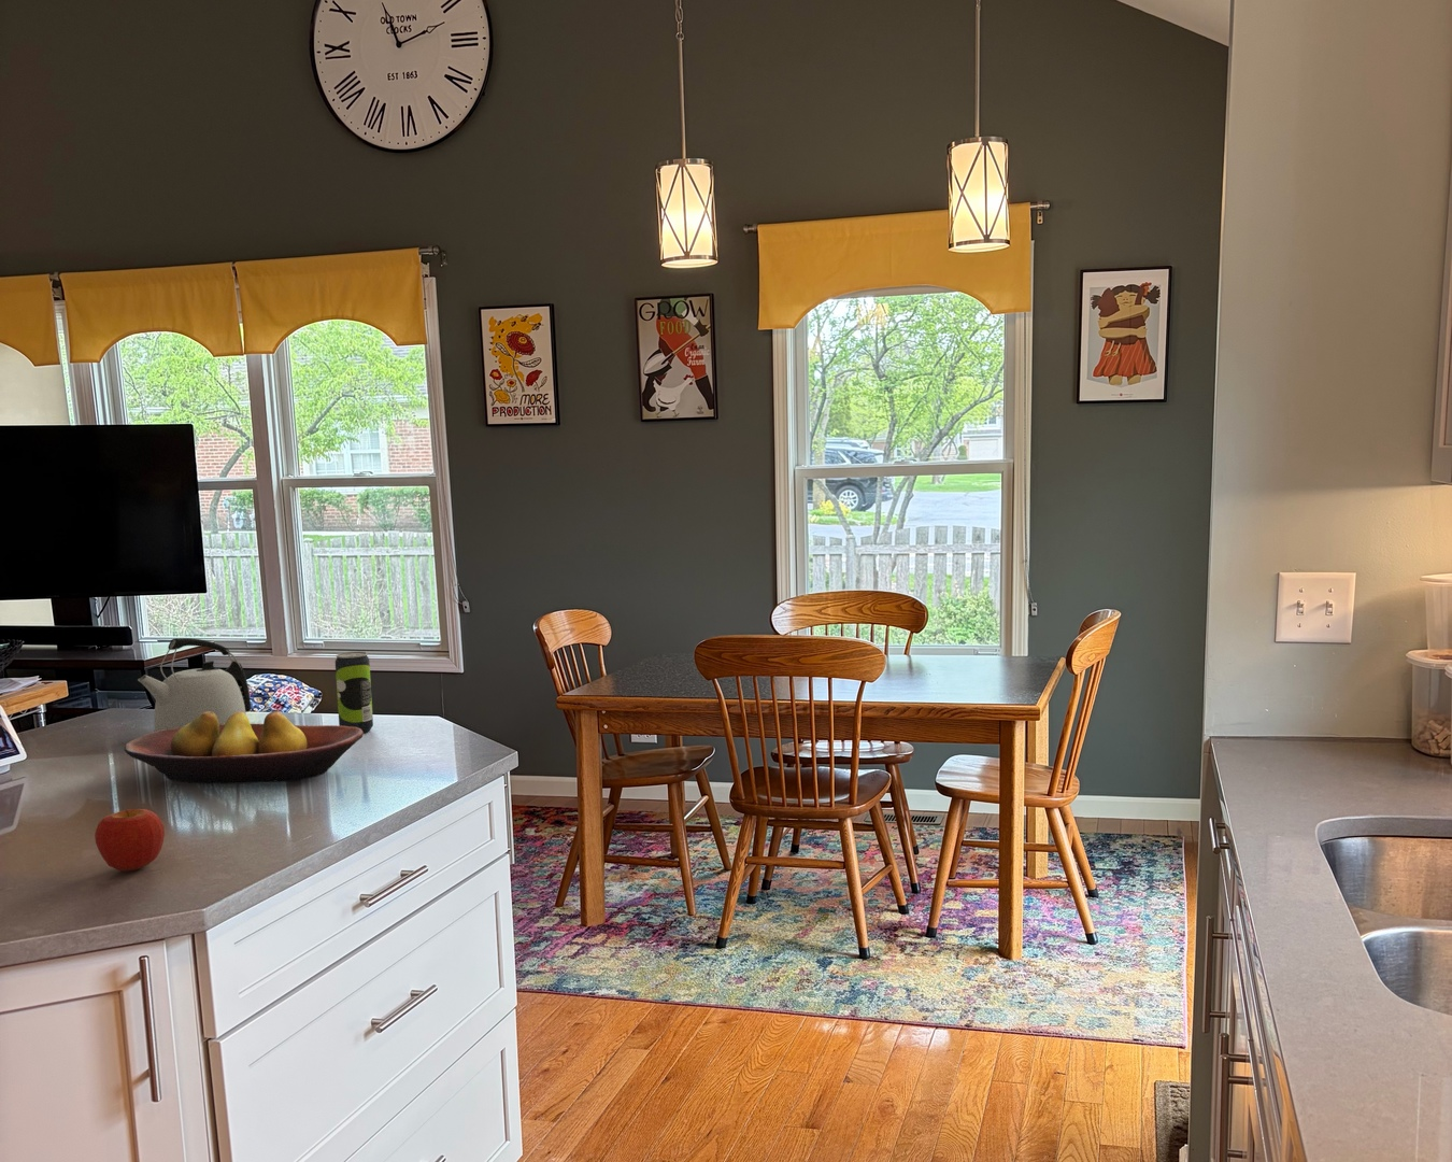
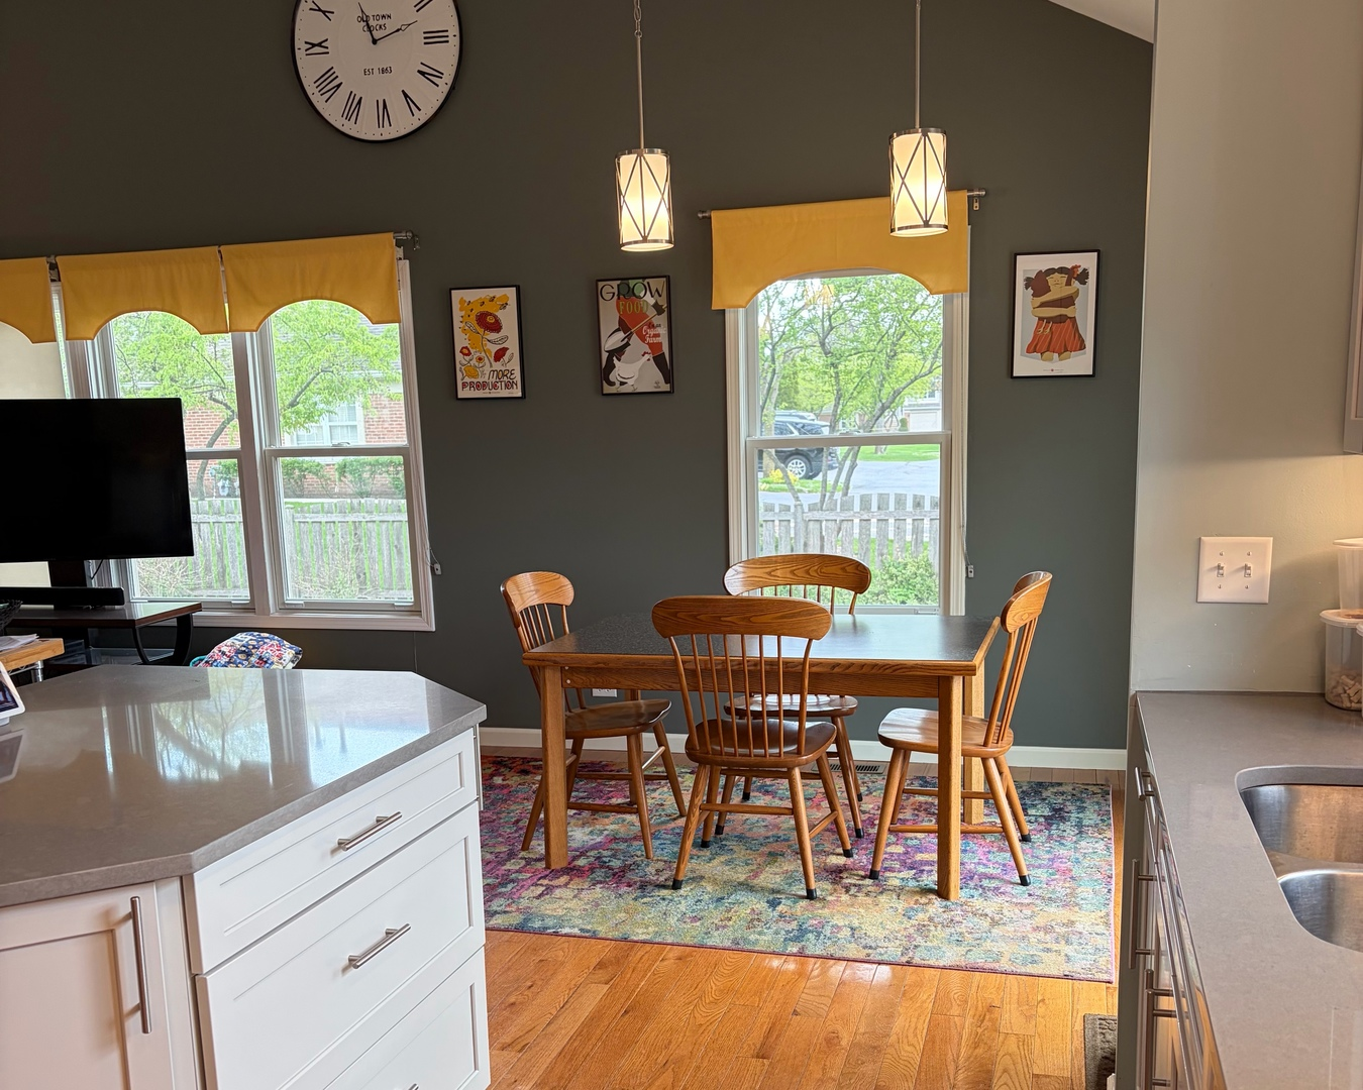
- beverage can [334,651,375,734]
- kettle [136,637,251,733]
- apple [94,807,166,873]
- fruit bowl [123,711,365,785]
